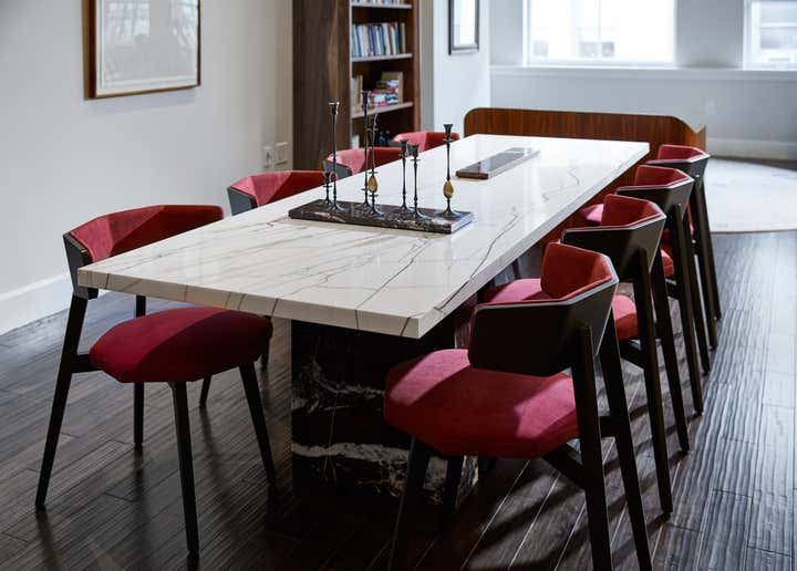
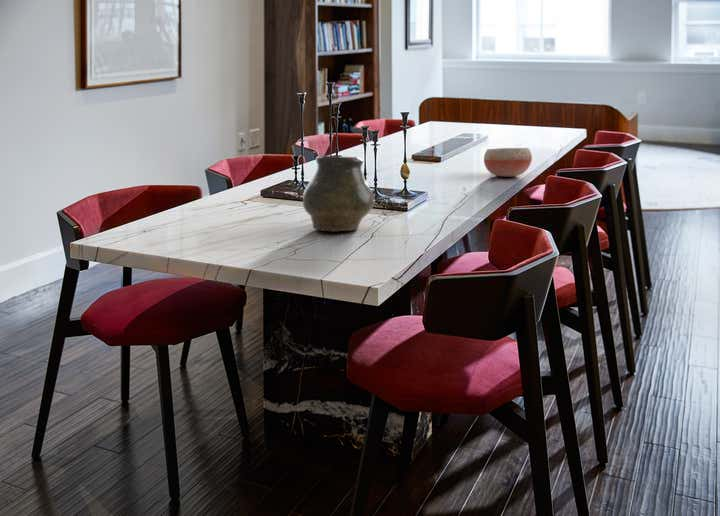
+ bowl [483,147,533,177]
+ vase [302,154,375,232]
